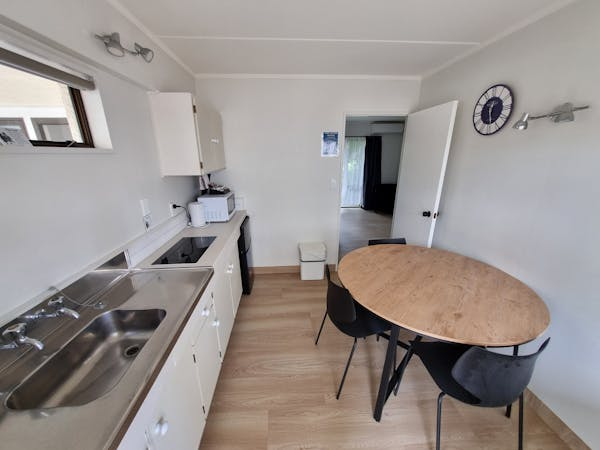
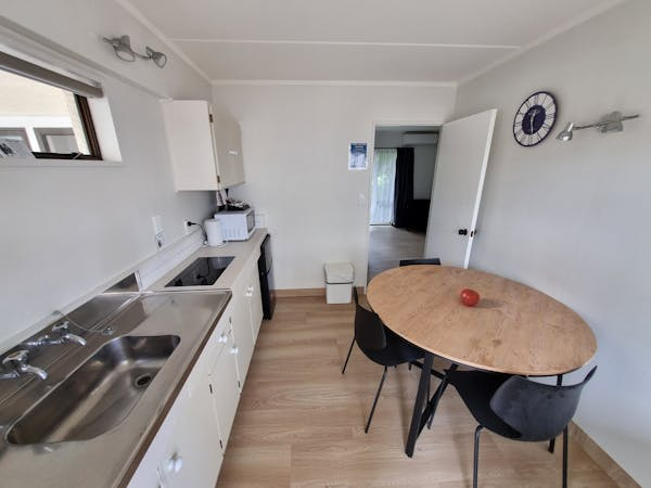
+ fruit [459,287,481,307]
